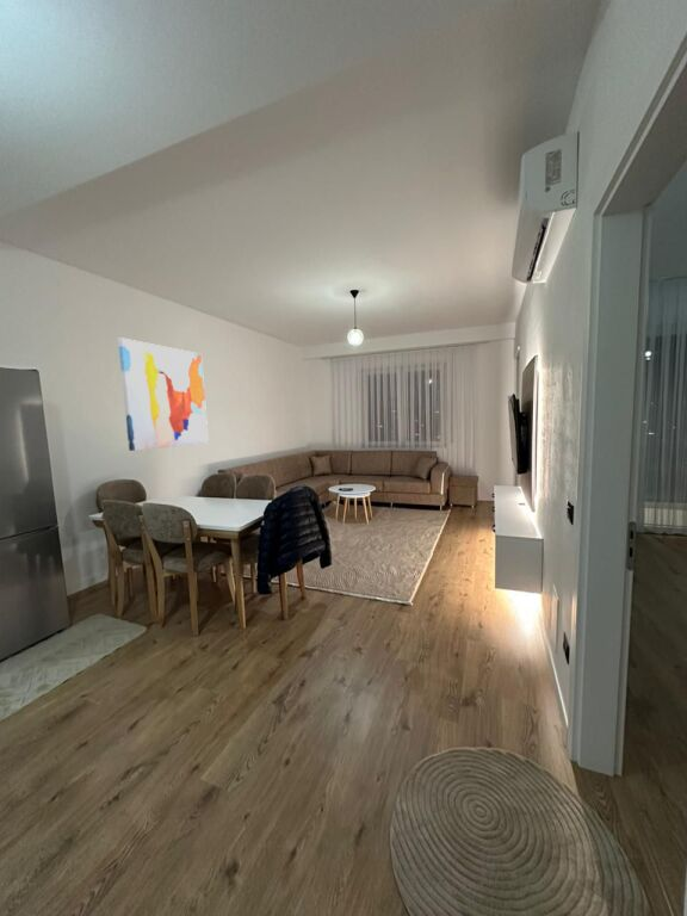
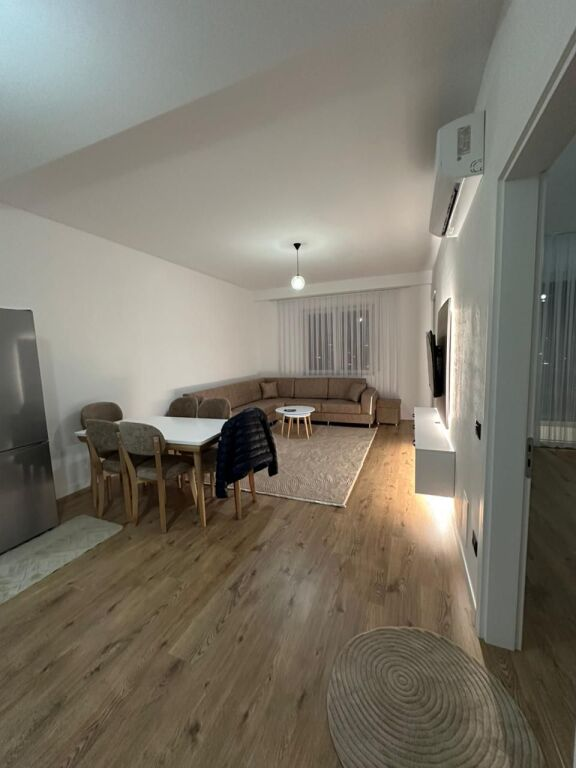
- wall art [117,336,210,452]
